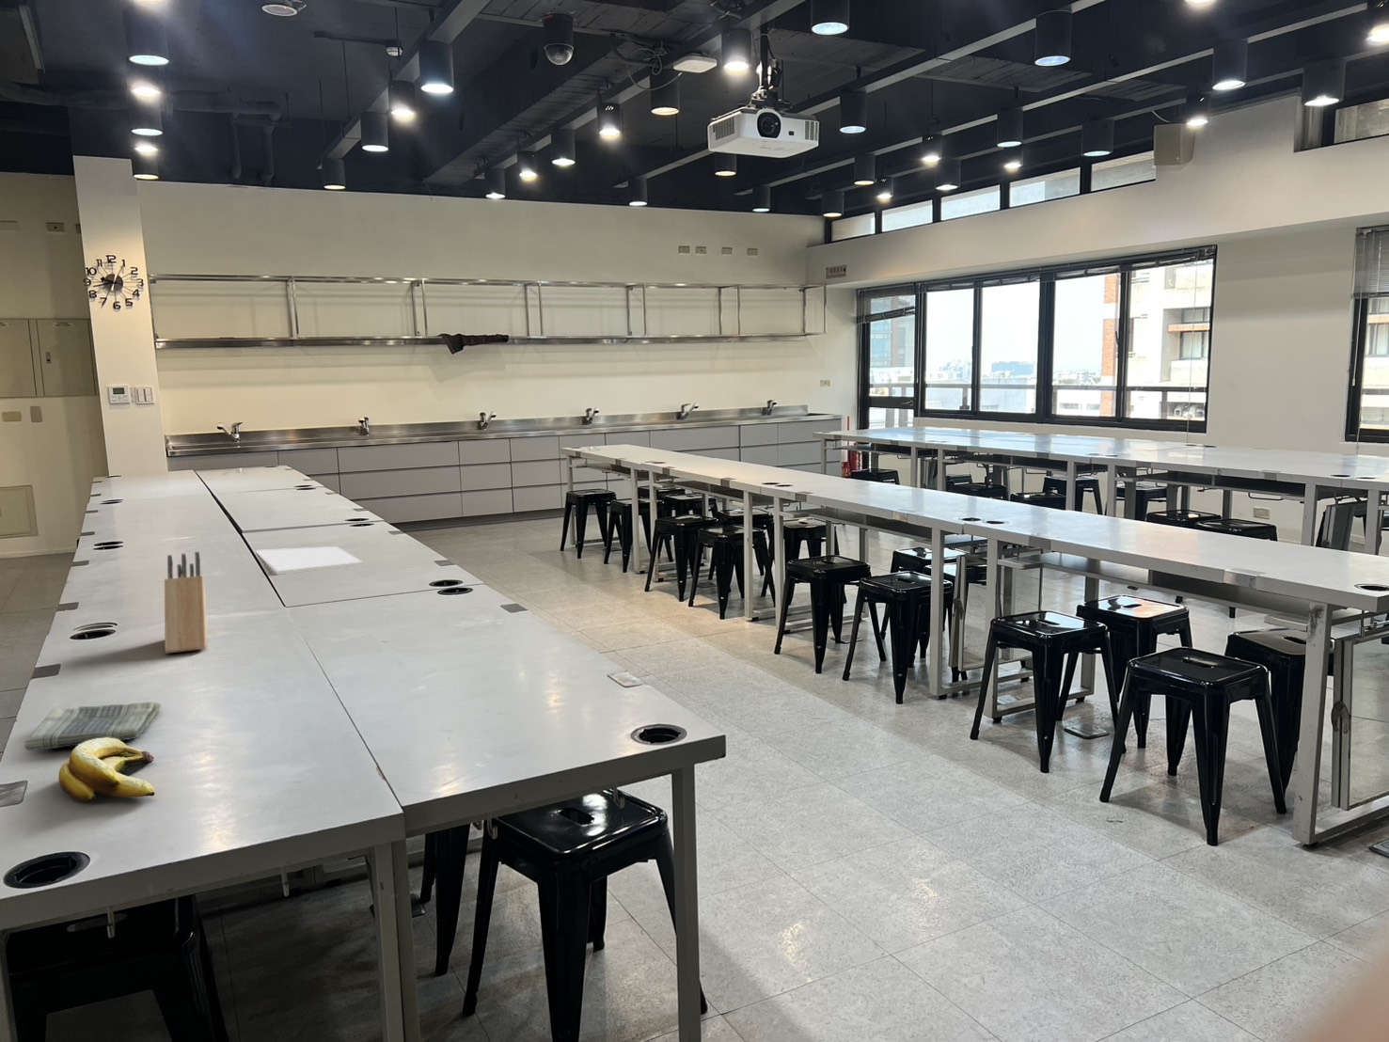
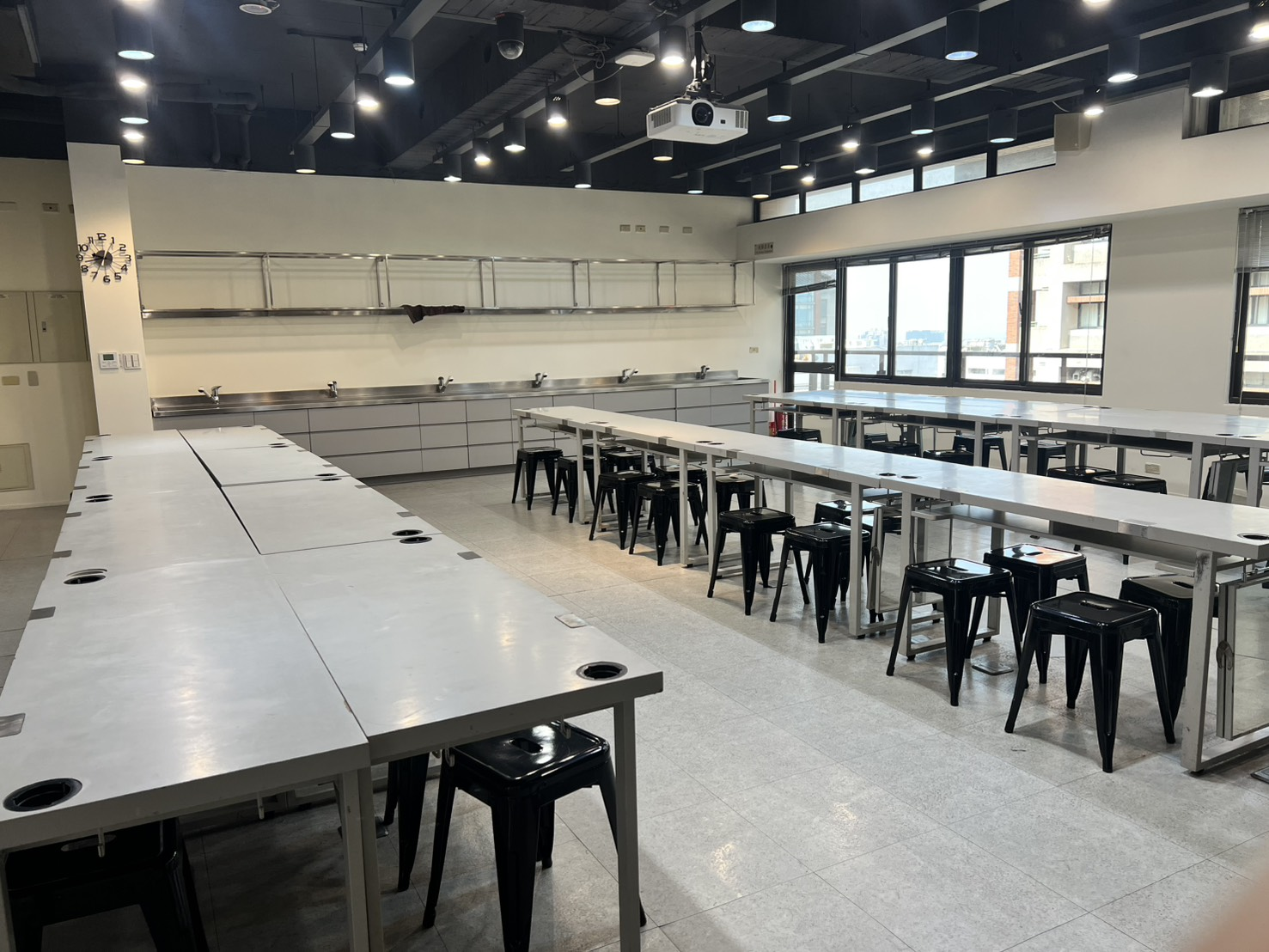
- knife block [163,551,208,655]
- cutting board [254,545,363,571]
- dish towel [23,701,162,752]
- banana [58,738,155,803]
